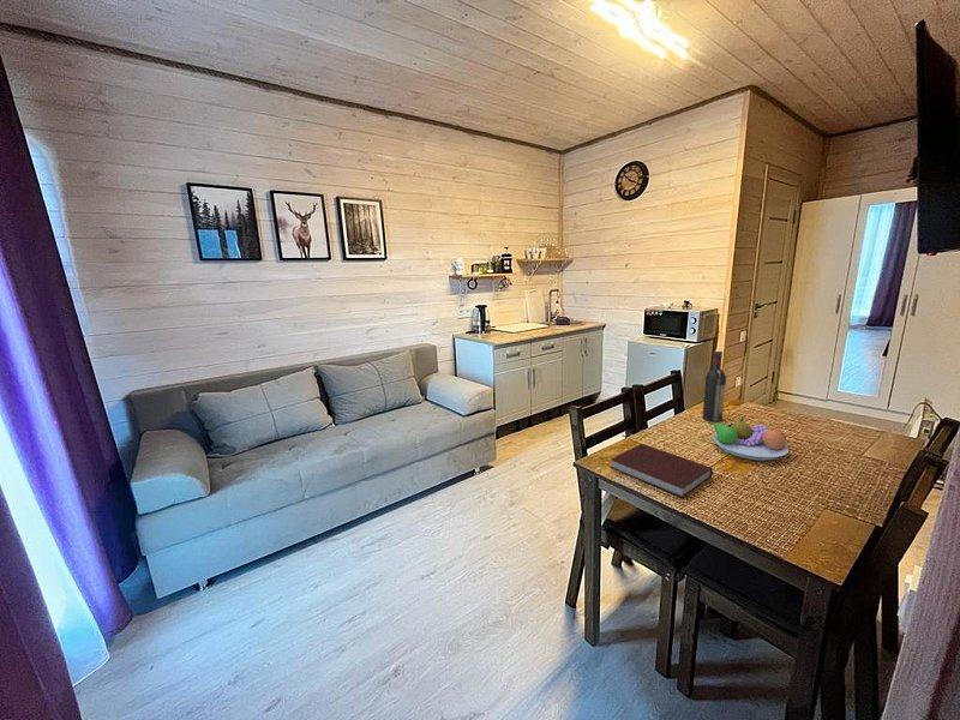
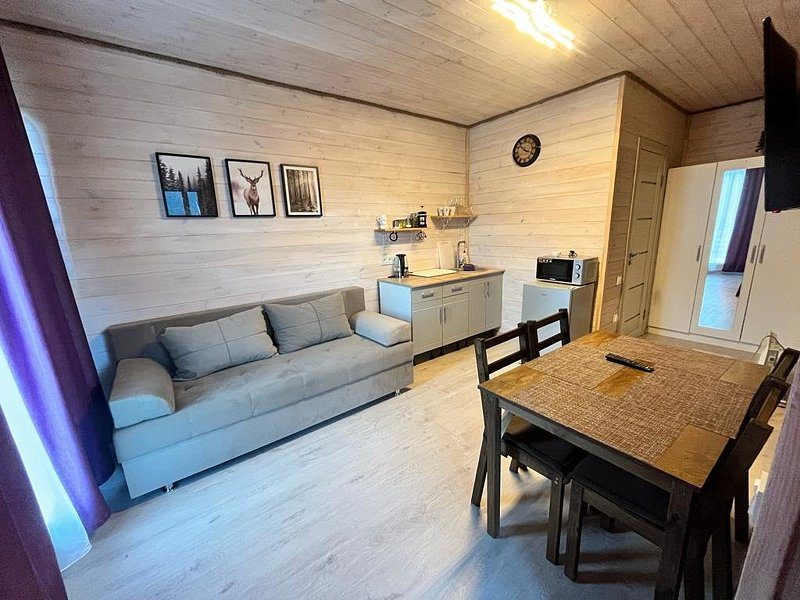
- fruit bowl [708,416,790,462]
- wine bottle [701,349,727,422]
- notebook [608,443,714,499]
